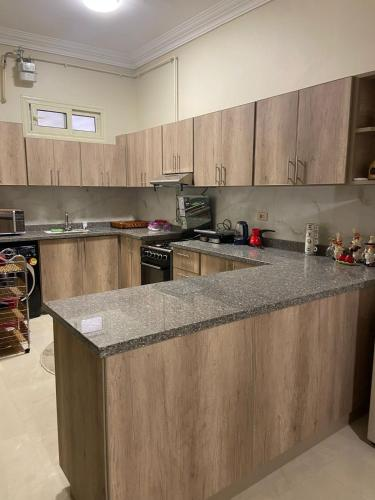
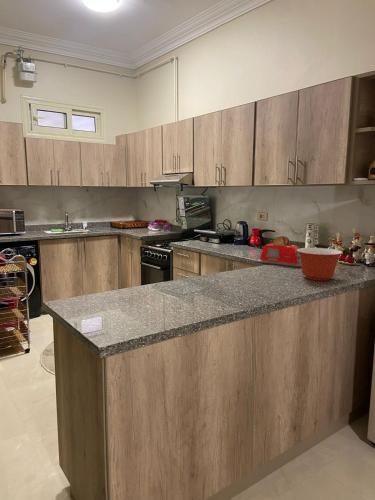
+ toaster [255,235,301,268]
+ mixing bowl [296,247,344,281]
